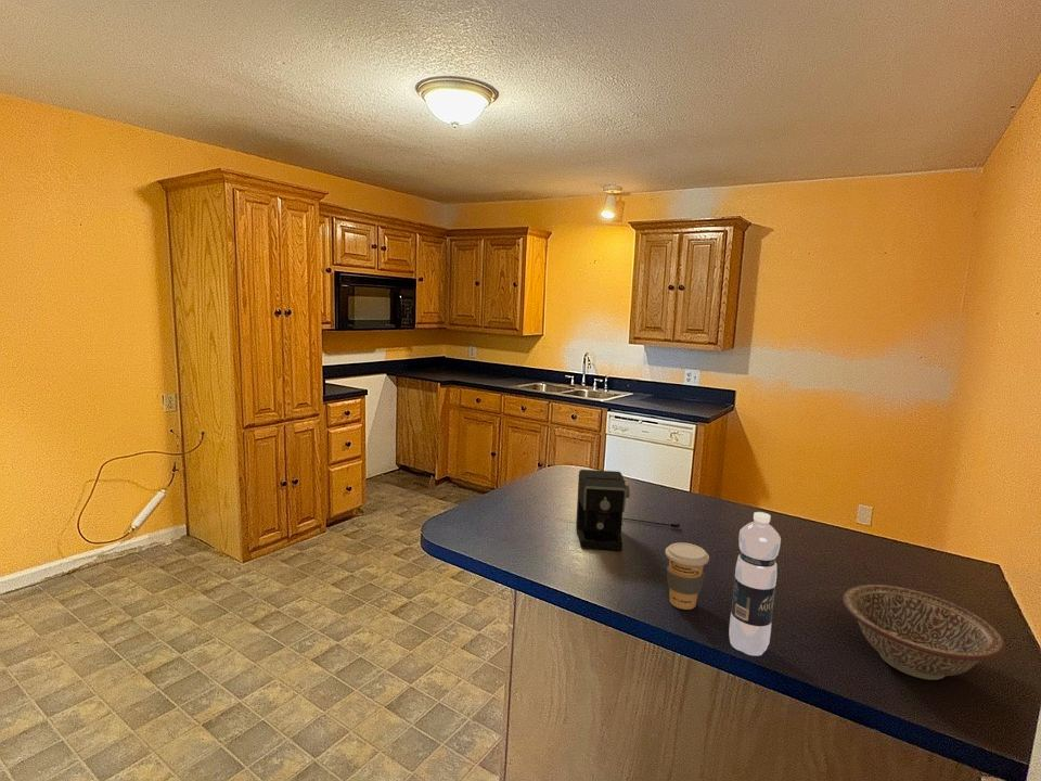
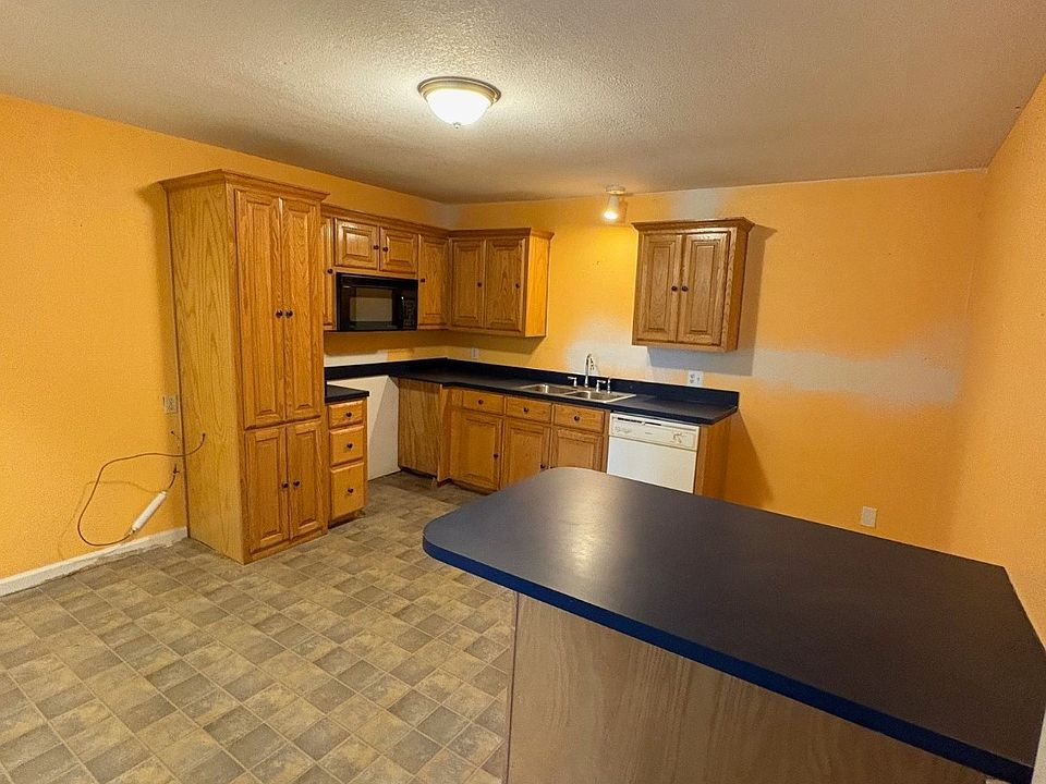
- decorative bowl [843,584,1006,681]
- coffee maker [575,469,681,551]
- water bottle [728,511,782,657]
- coffee cup [665,541,710,611]
